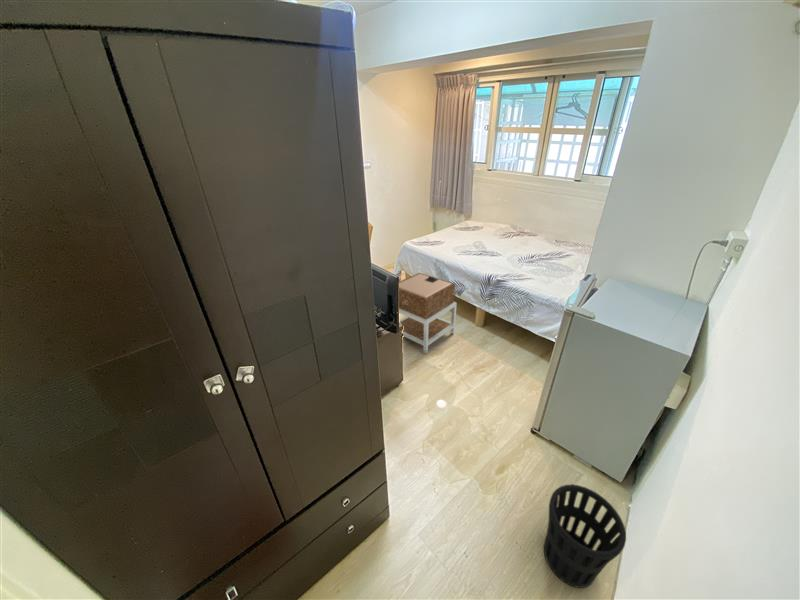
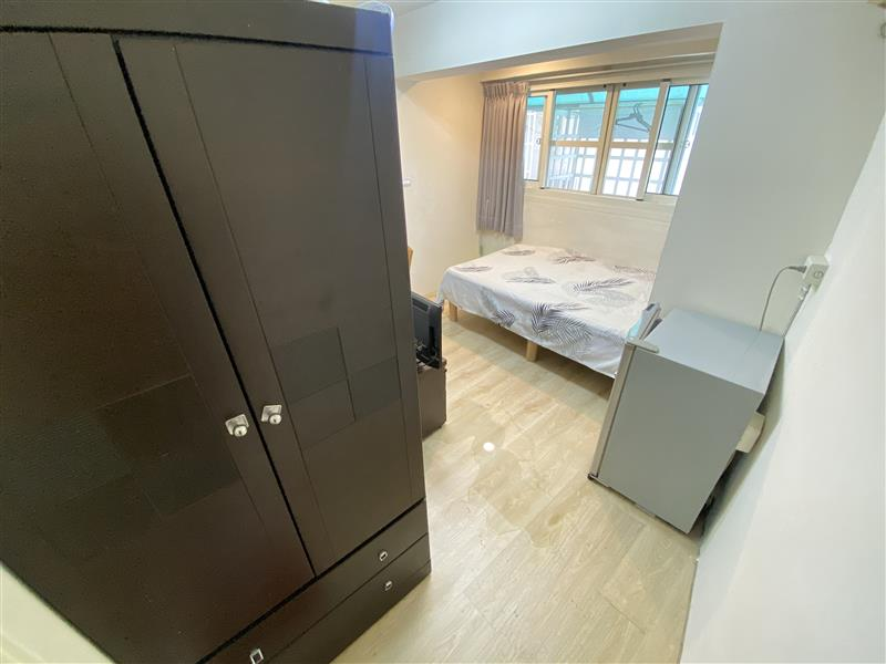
- wastebasket [543,484,627,589]
- nightstand [398,272,458,355]
